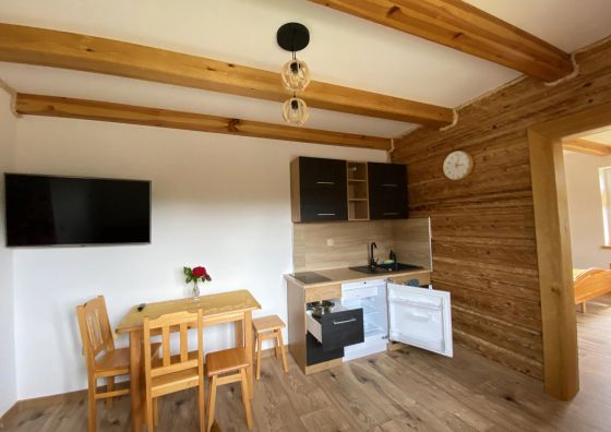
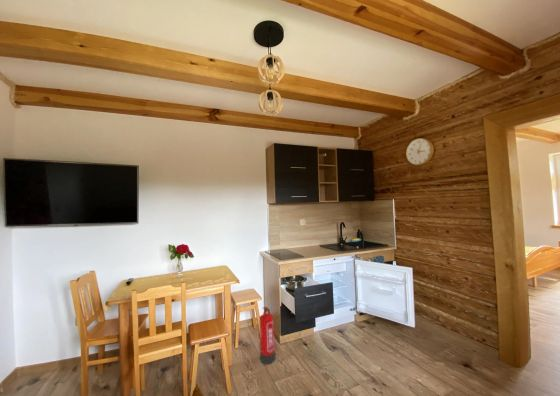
+ fire extinguisher [258,306,276,365]
